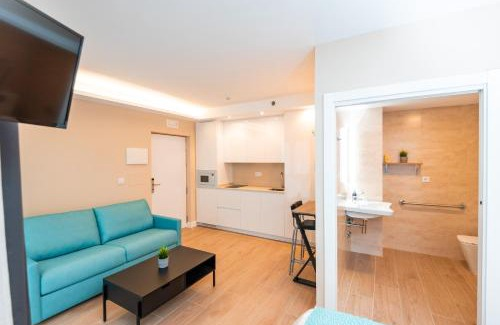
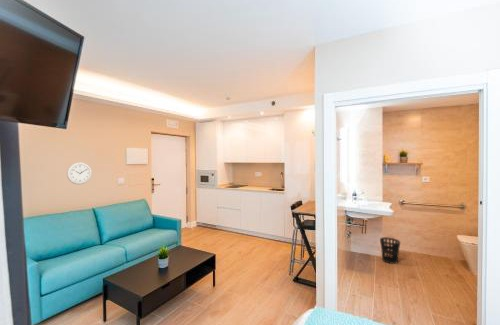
+ wall clock [66,162,93,185]
+ wastebasket [379,236,401,265]
